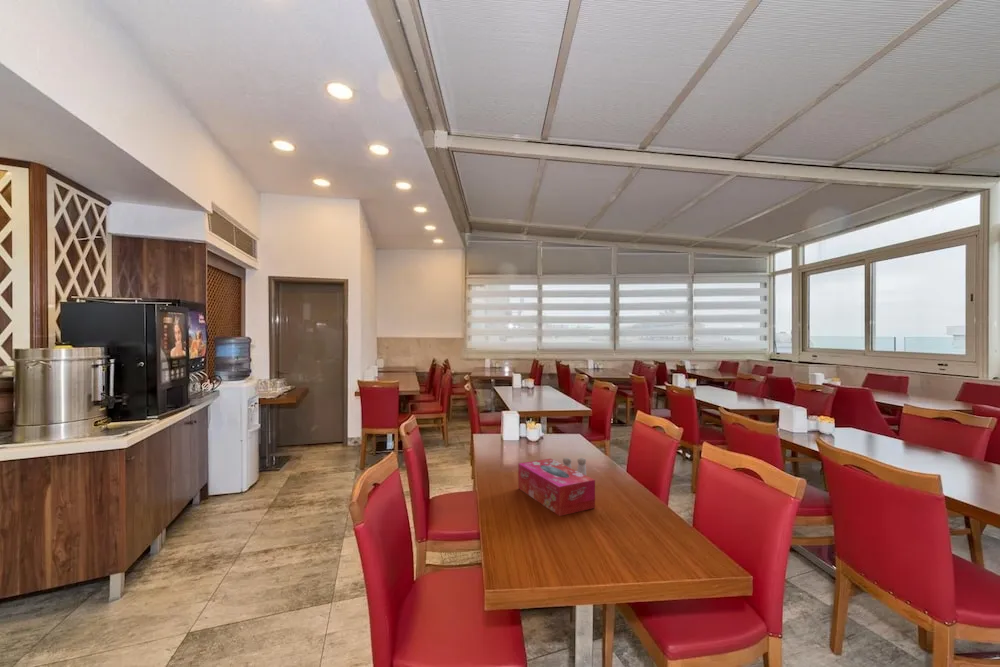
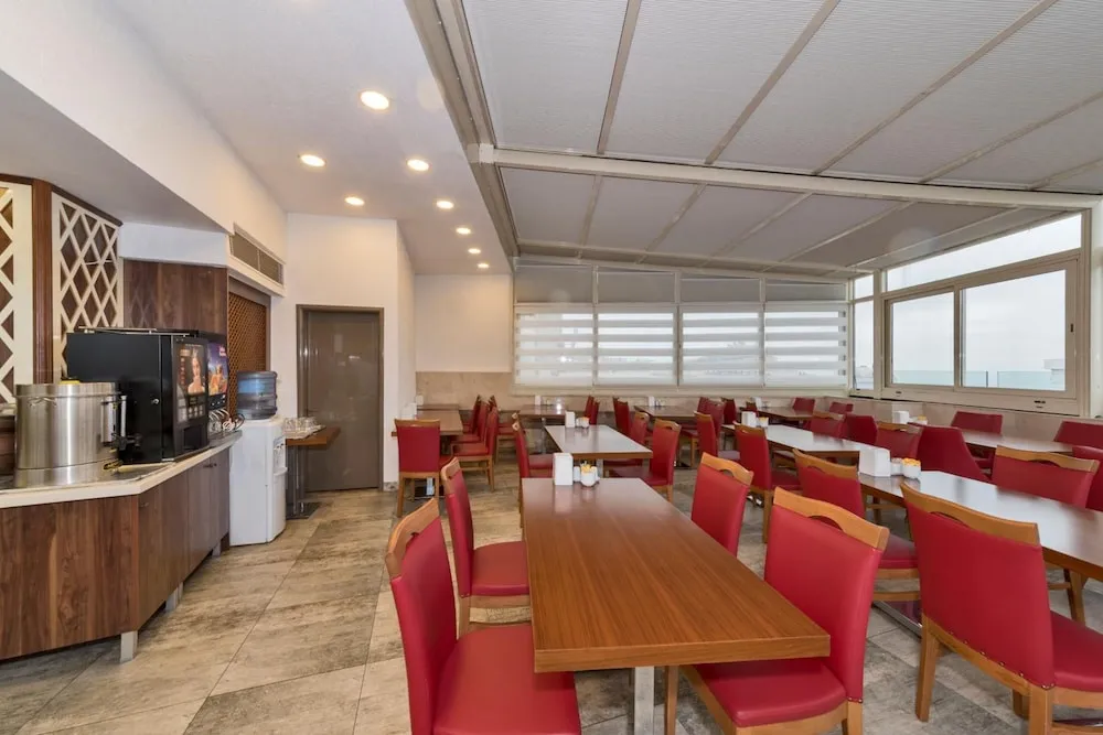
- tissue box [517,458,596,517]
- salt and pepper shaker [562,457,587,476]
